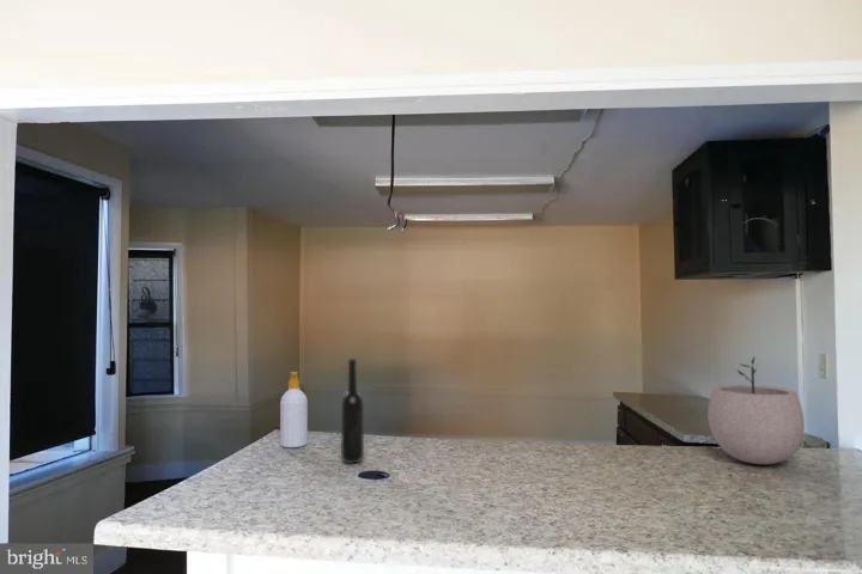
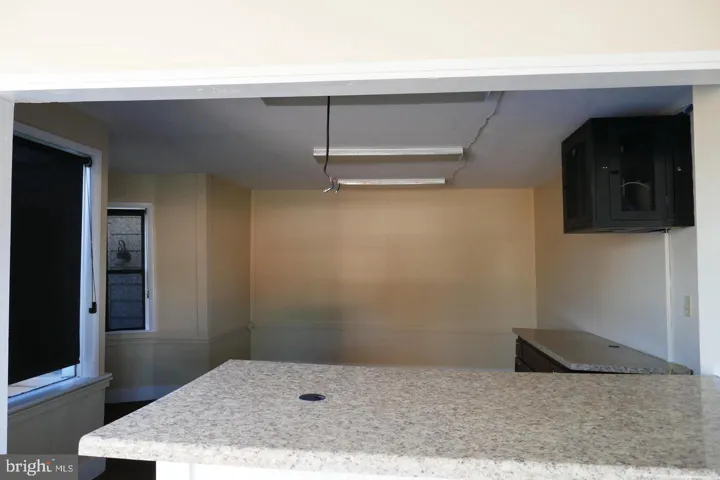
- soap bottle [279,371,309,448]
- bottle [340,358,365,465]
- plant pot [706,356,806,465]
